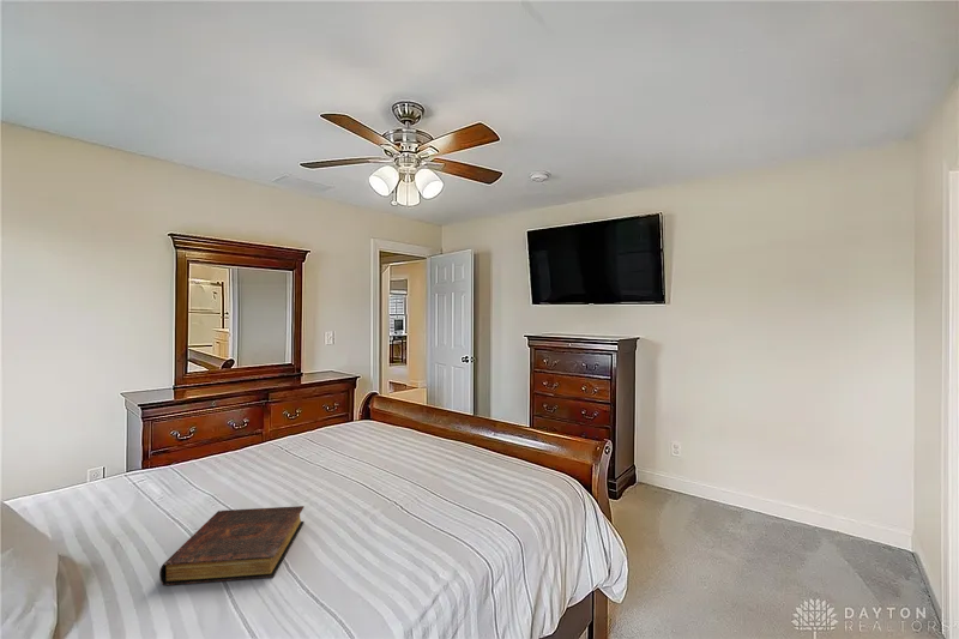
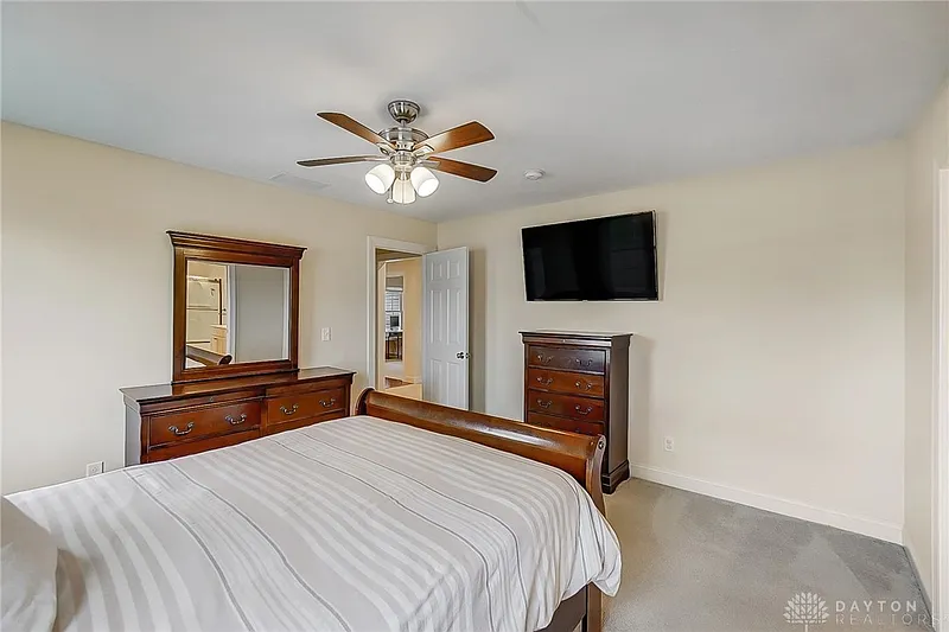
- book [158,505,306,586]
